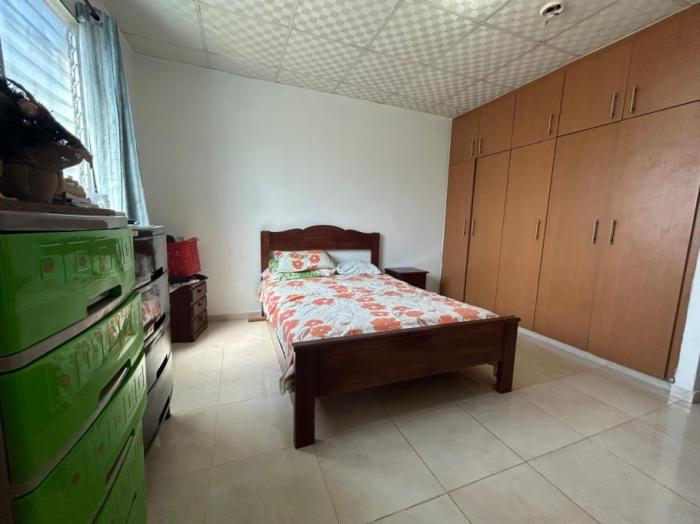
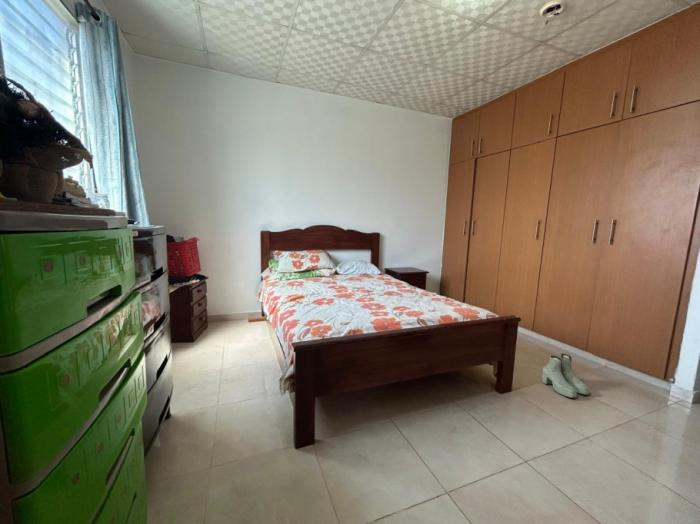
+ boots [541,352,590,399]
